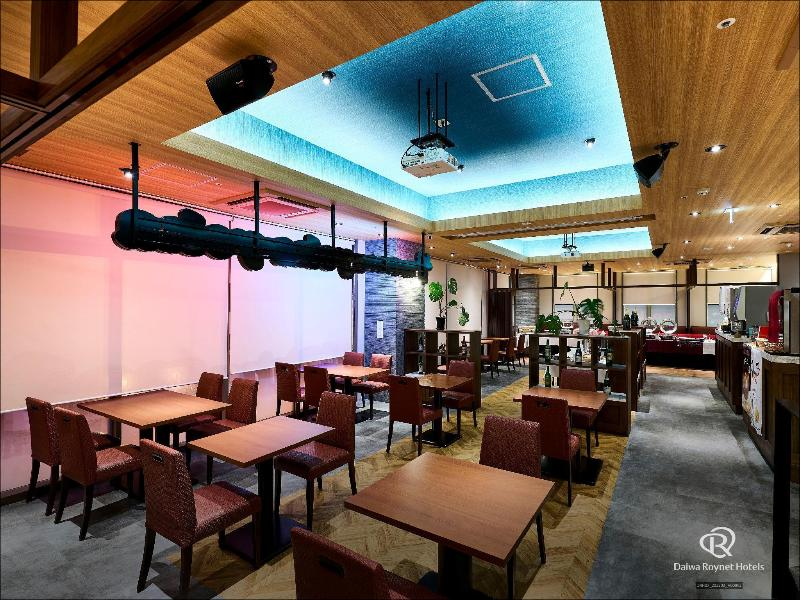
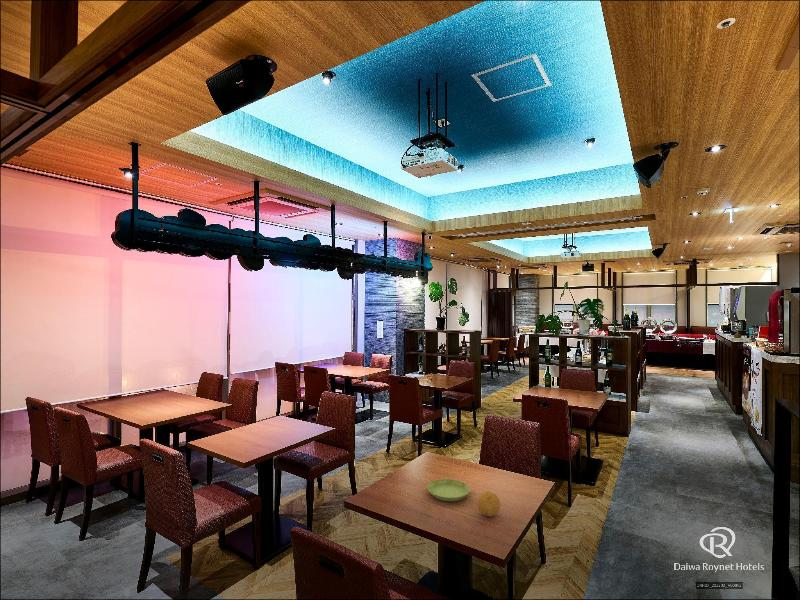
+ fruit [476,490,501,517]
+ saucer [426,478,471,502]
